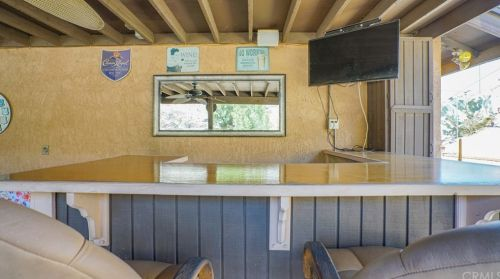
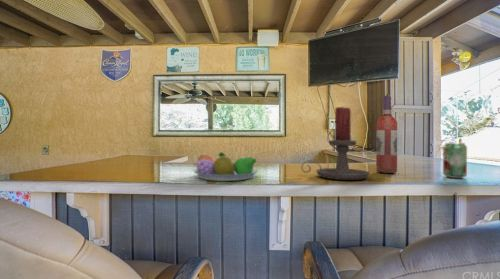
+ wine bottle [375,94,398,174]
+ beverage can [442,142,468,179]
+ fruit bowl [192,151,260,182]
+ candle holder [300,106,371,181]
